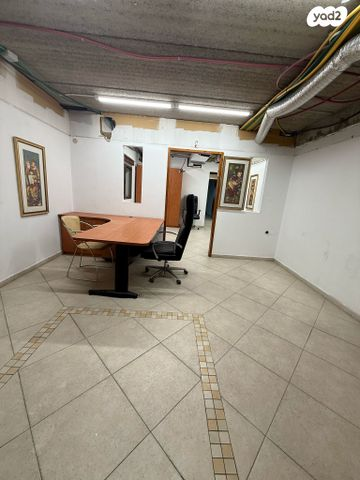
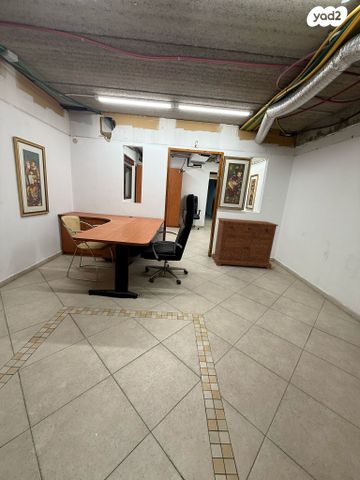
+ sideboard [211,217,279,270]
